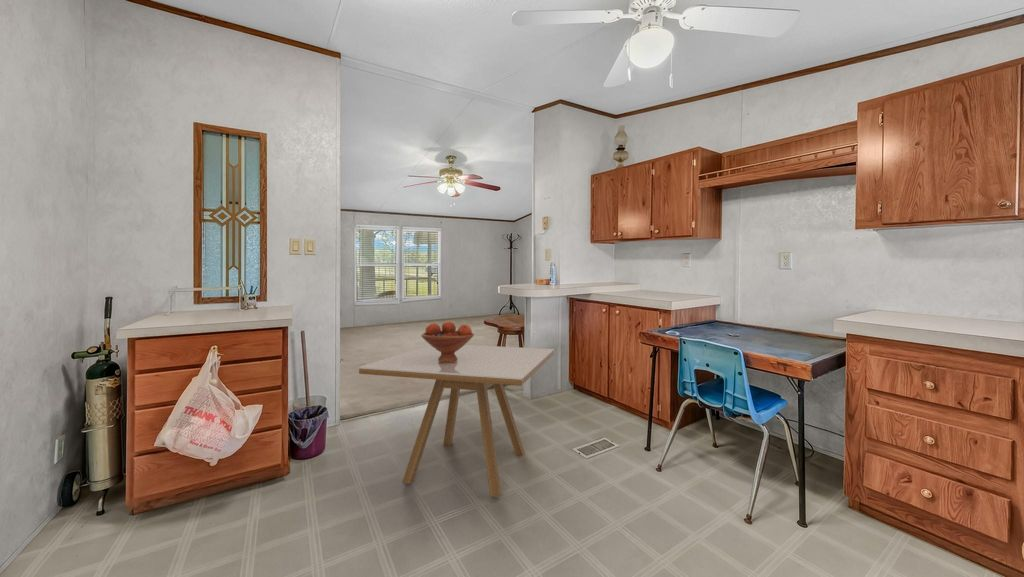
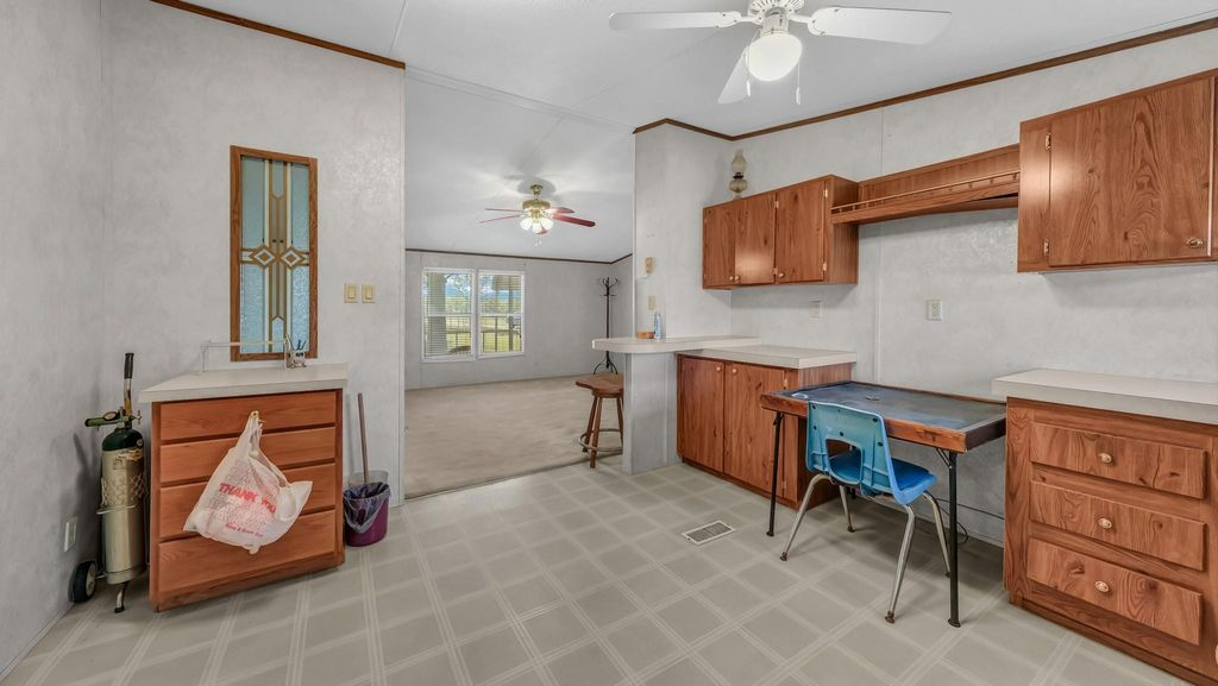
- dining table [358,344,555,499]
- fruit bowl [420,320,475,363]
